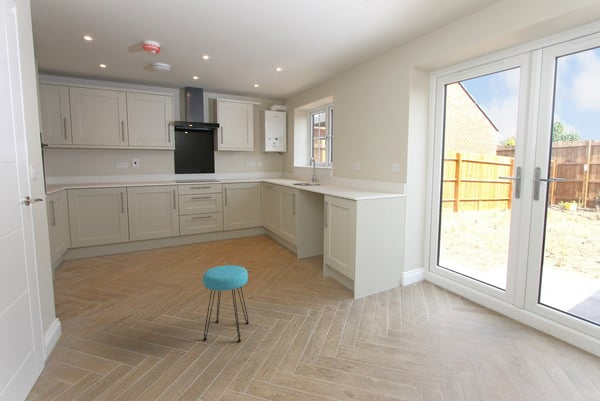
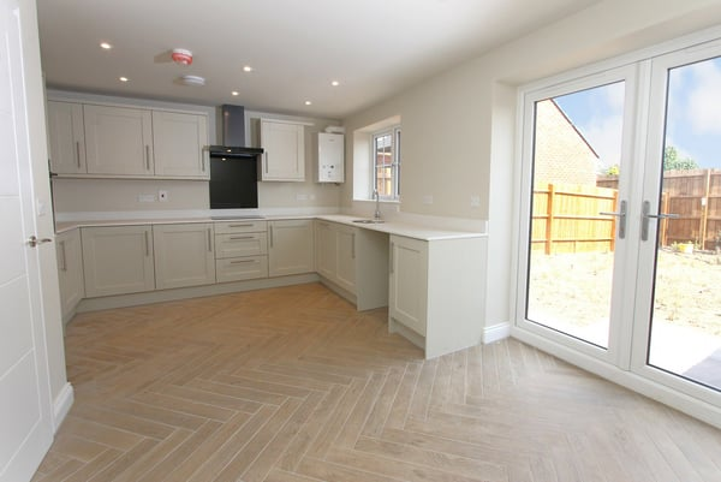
- stool [202,264,250,342]
